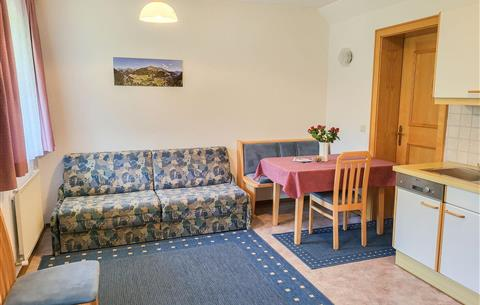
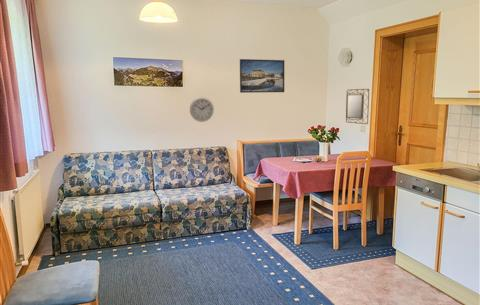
+ wall clock [189,96,215,123]
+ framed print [239,58,285,94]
+ home mirror [345,88,370,125]
